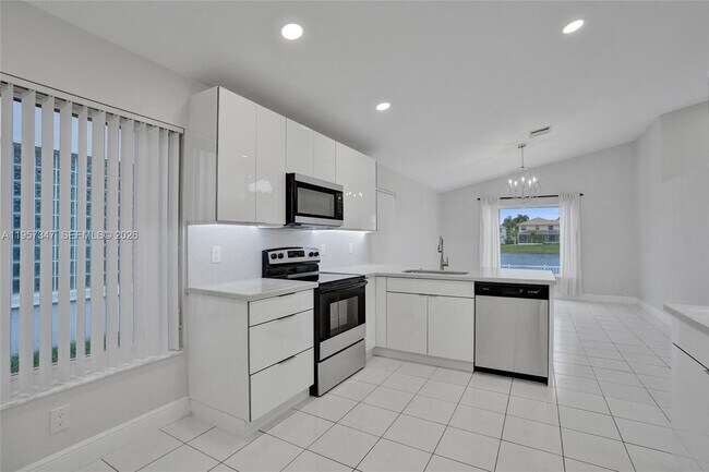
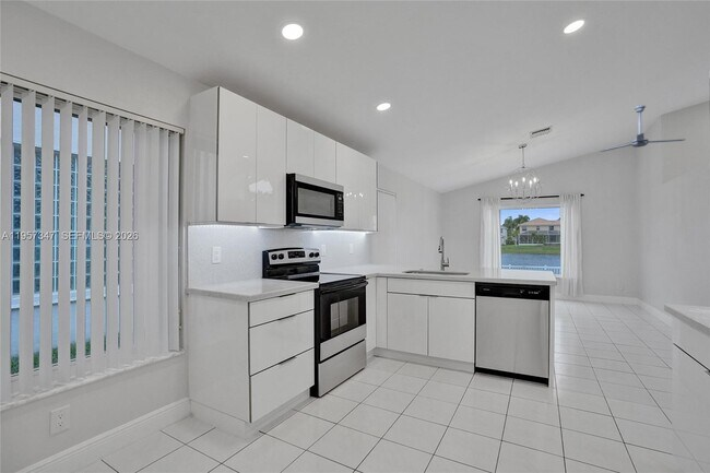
+ ceiling fan [600,104,686,153]
